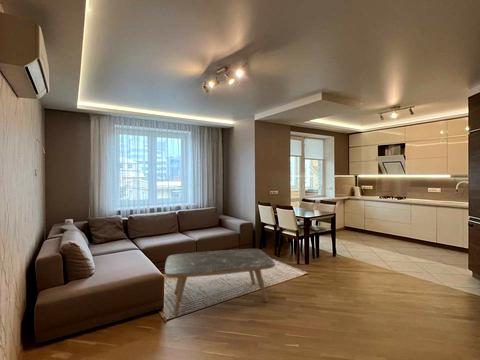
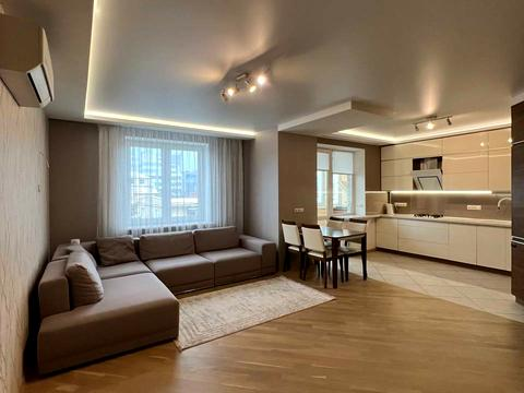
- coffee table [164,248,276,315]
